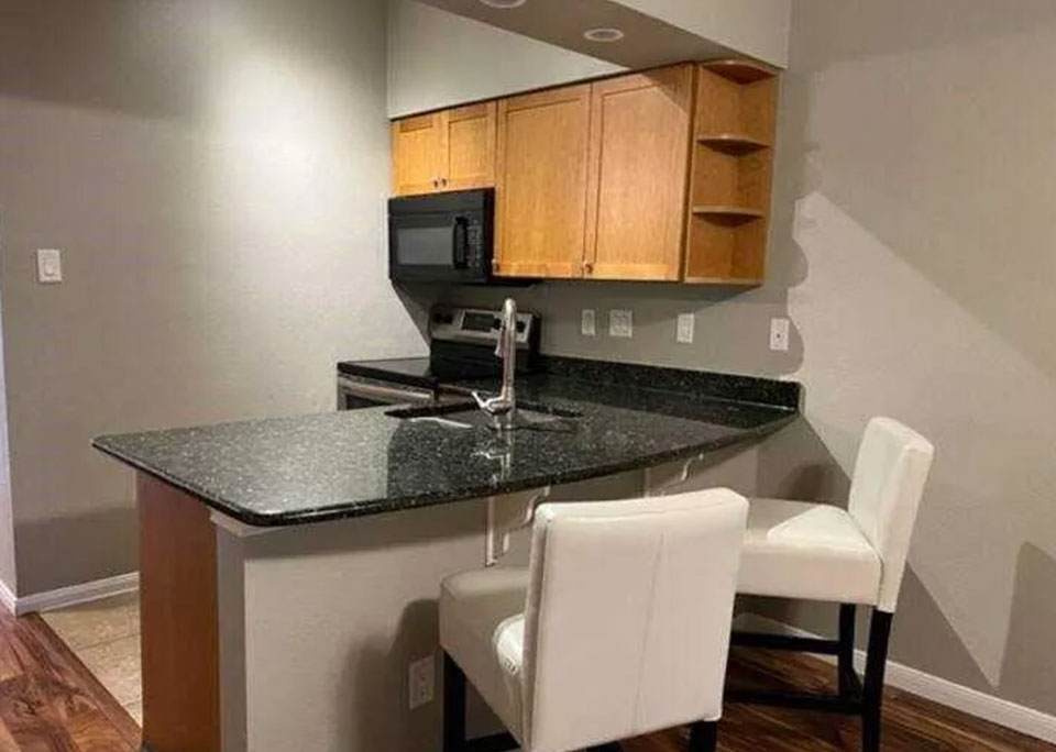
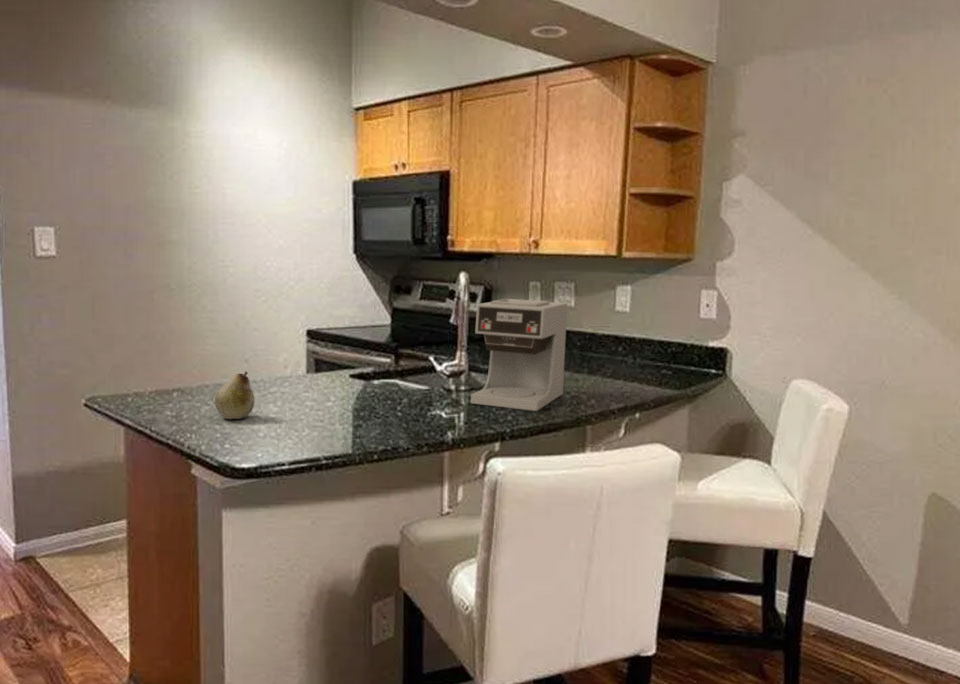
+ fruit [214,370,255,420]
+ coffee maker [470,298,568,412]
